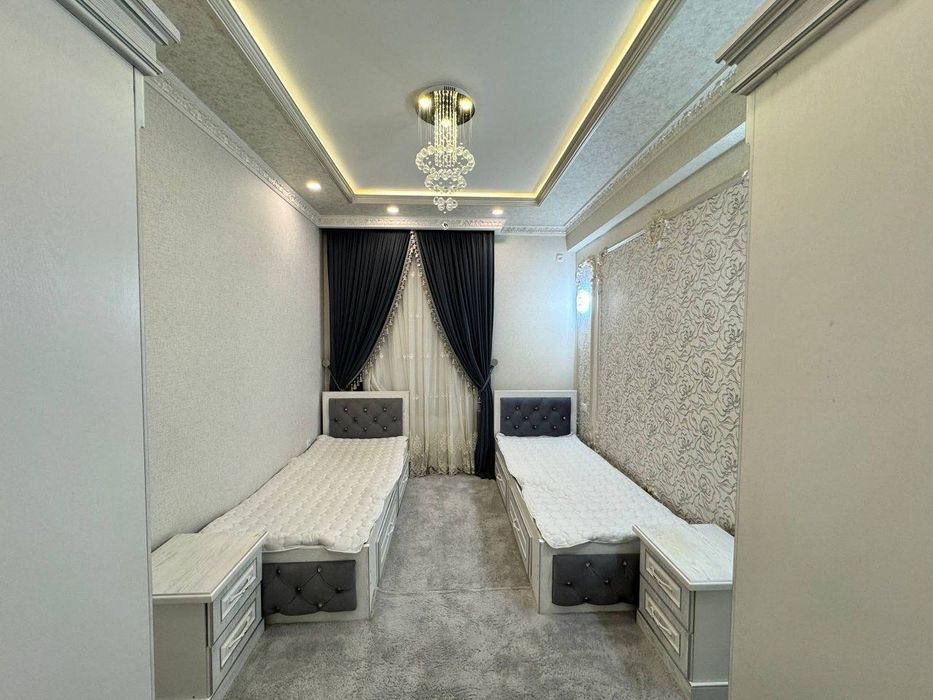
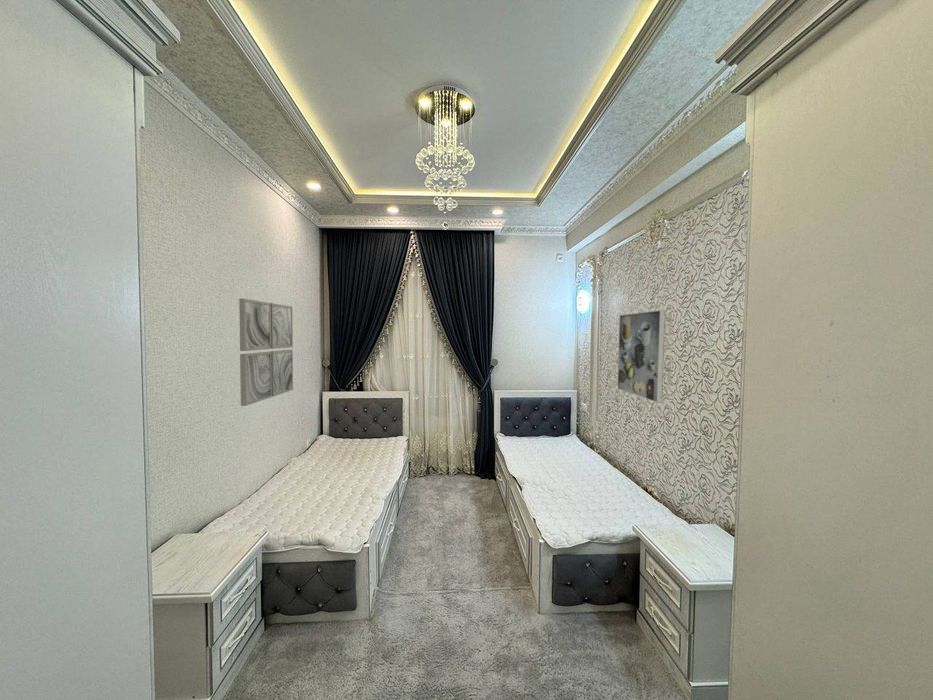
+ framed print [616,309,666,404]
+ wall art [238,297,294,407]
